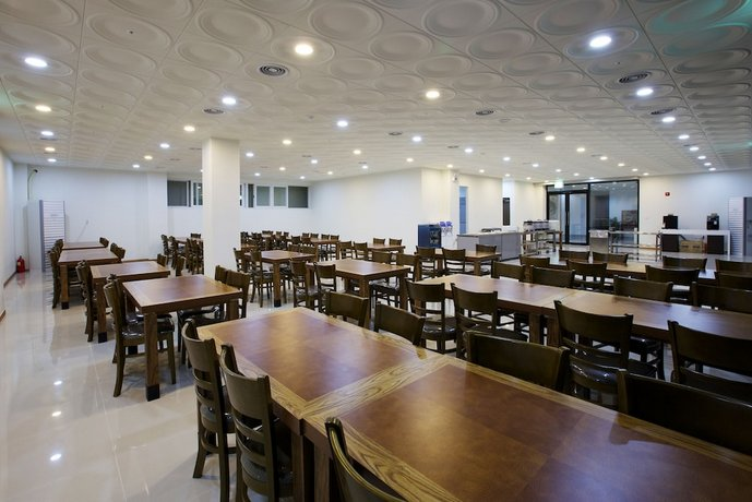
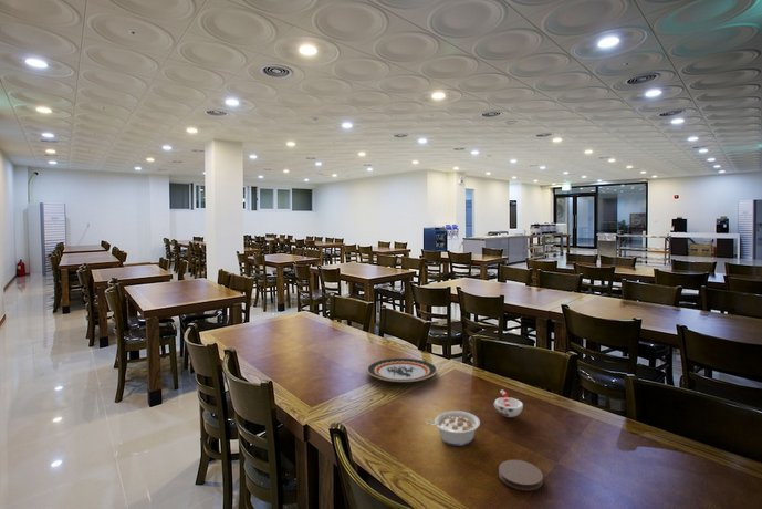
+ cup [493,388,524,418]
+ coaster [498,459,544,491]
+ legume [425,409,481,447]
+ plate [366,357,438,383]
